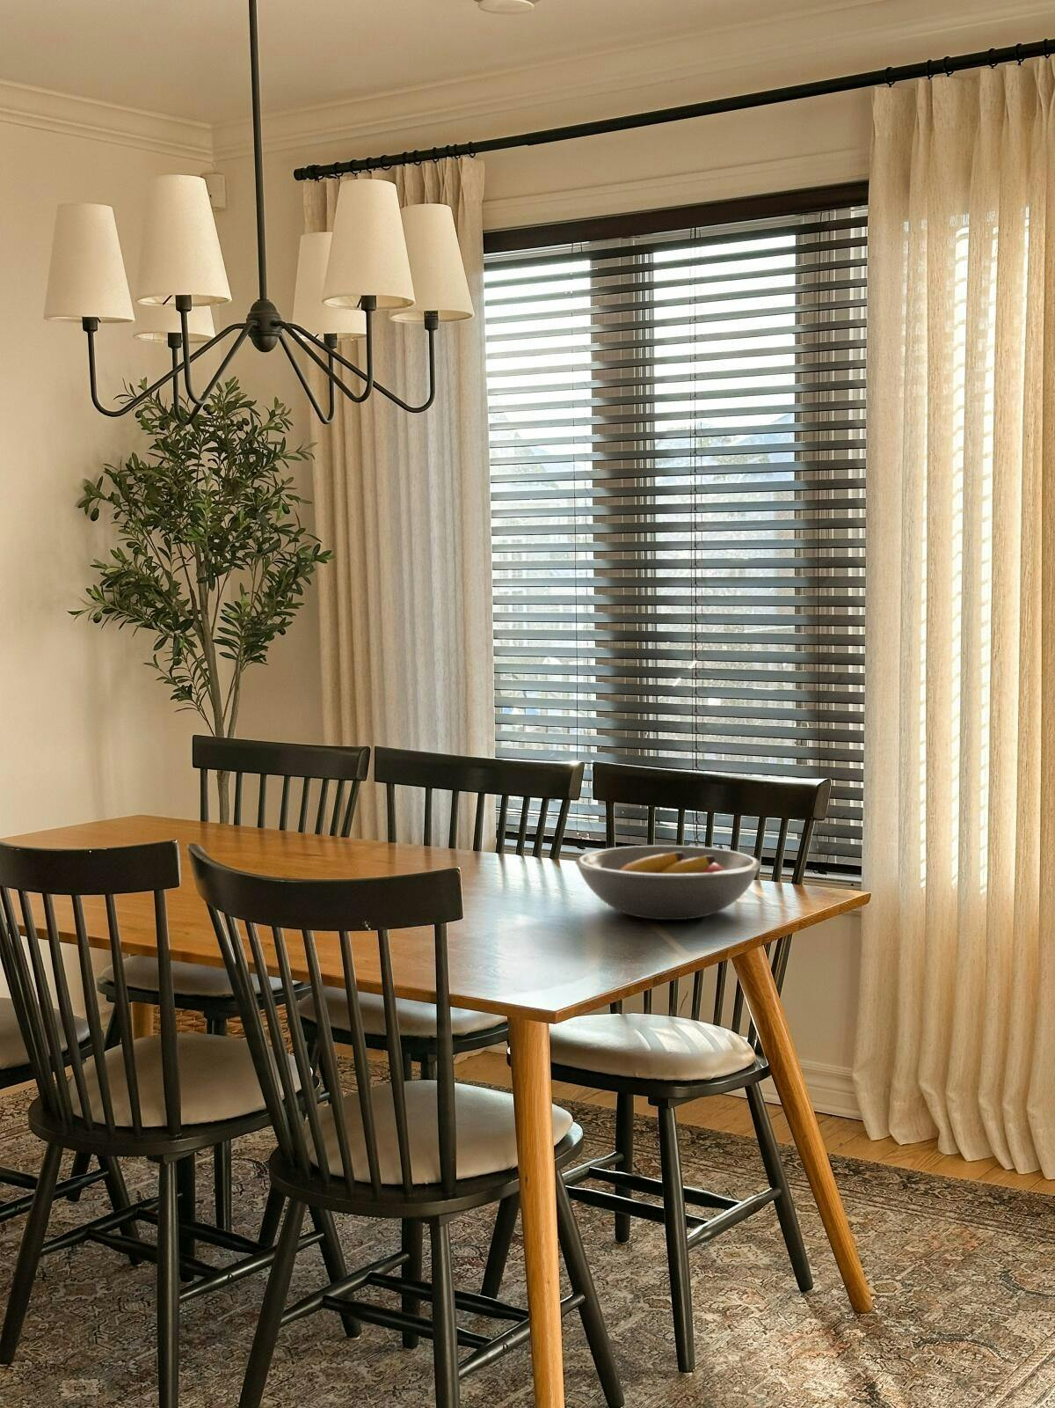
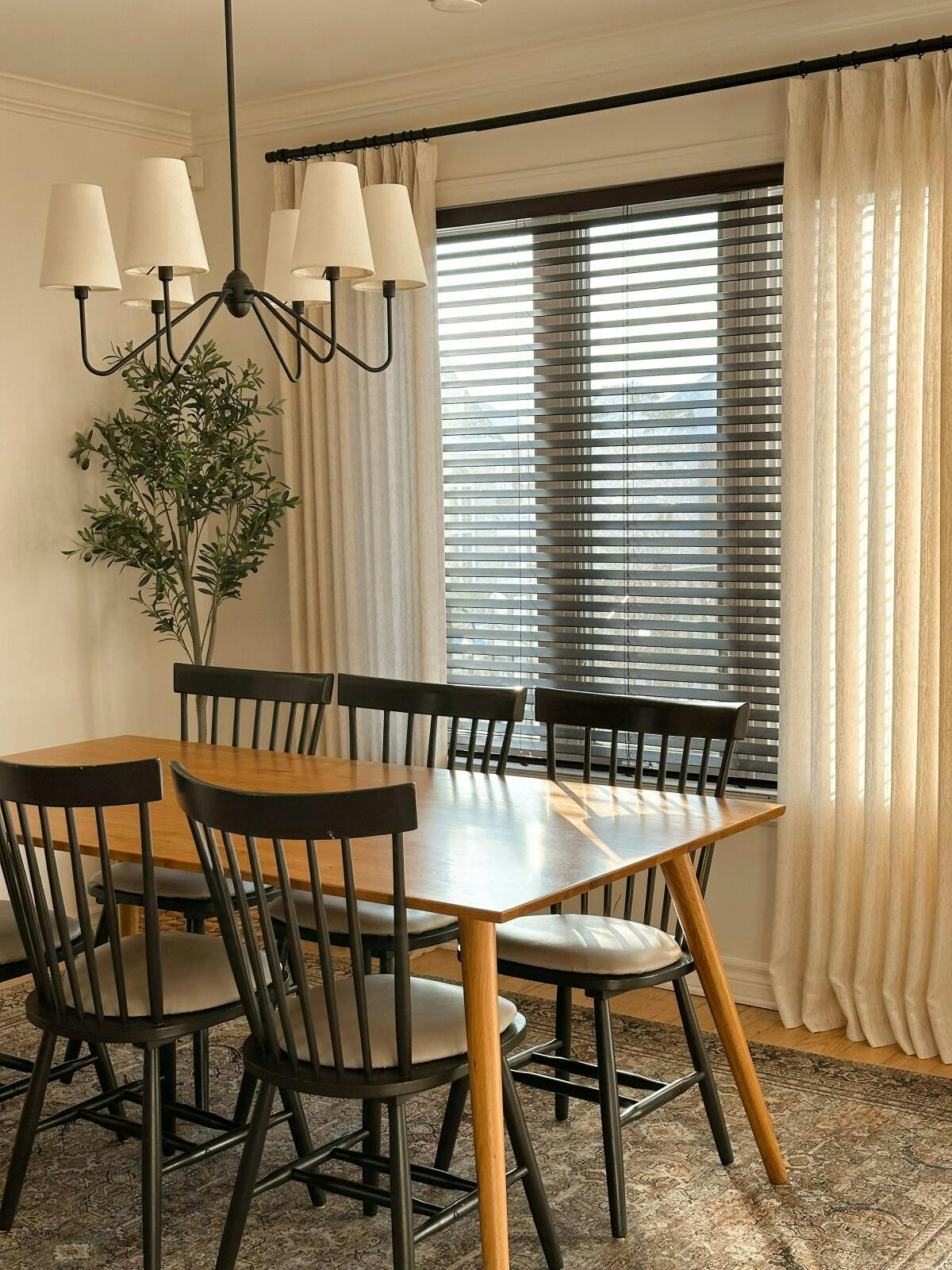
- fruit bowl [575,845,762,920]
